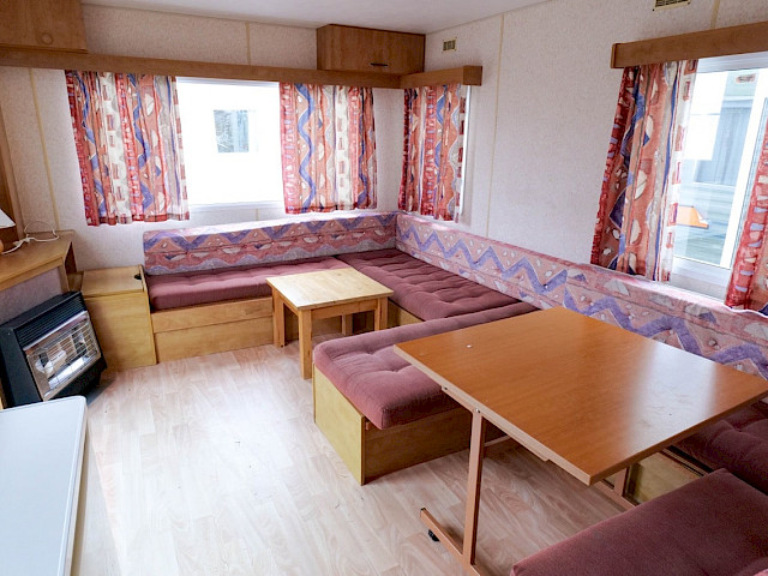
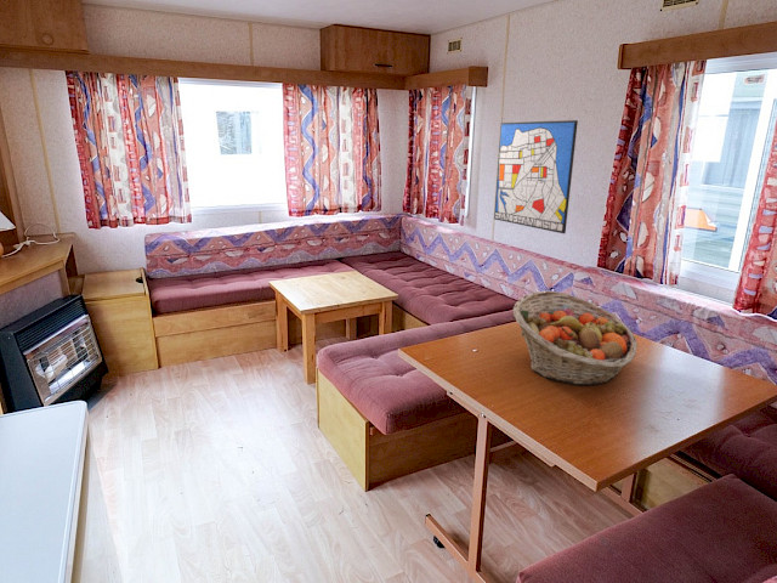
+ wall art [493,119,579,234]
+ fruit basket [512,289,639,386]
